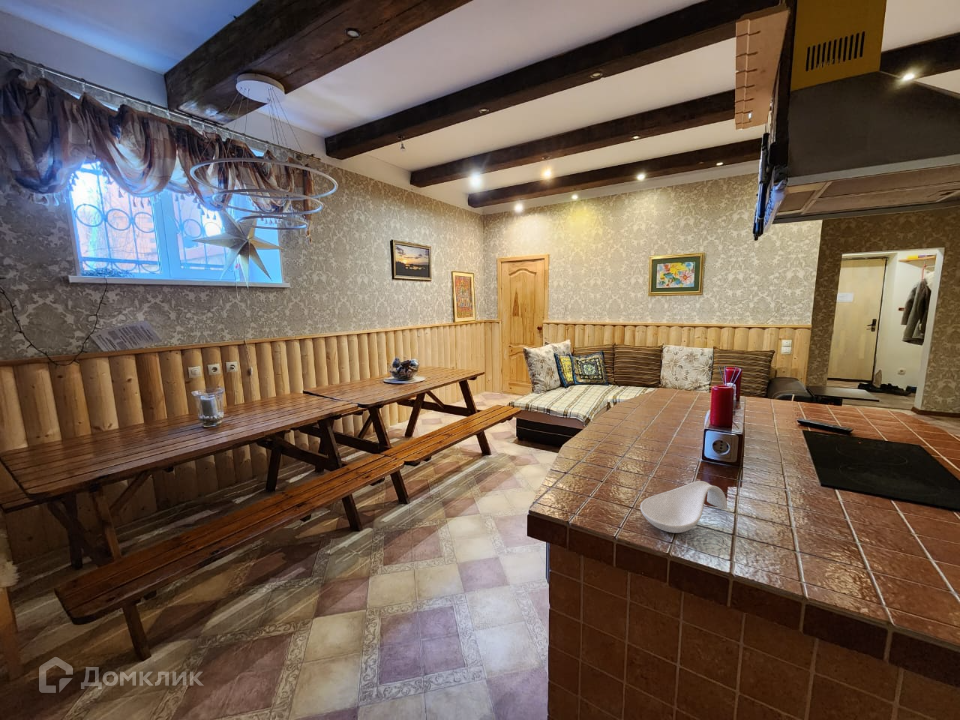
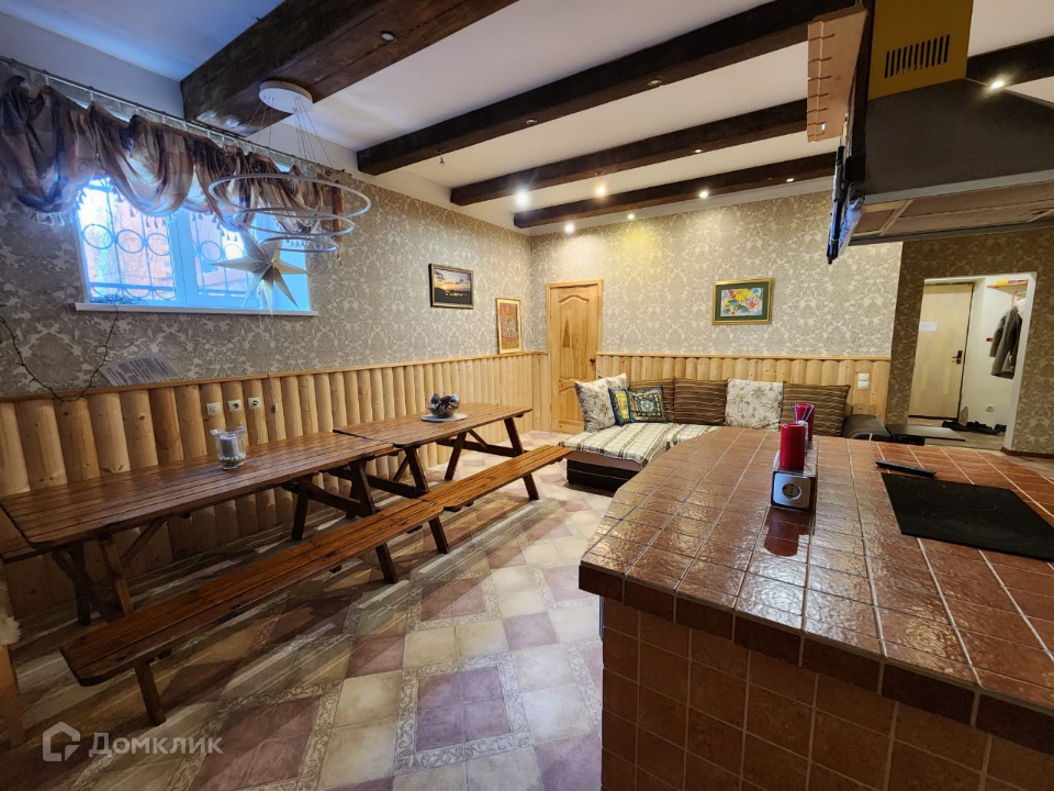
- spoon rest [639,480,728,534]
